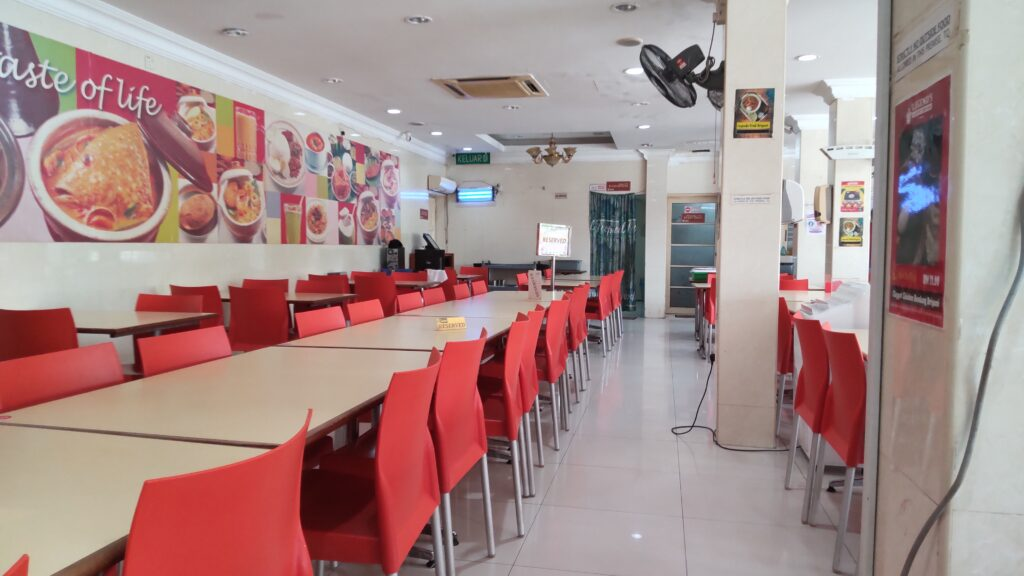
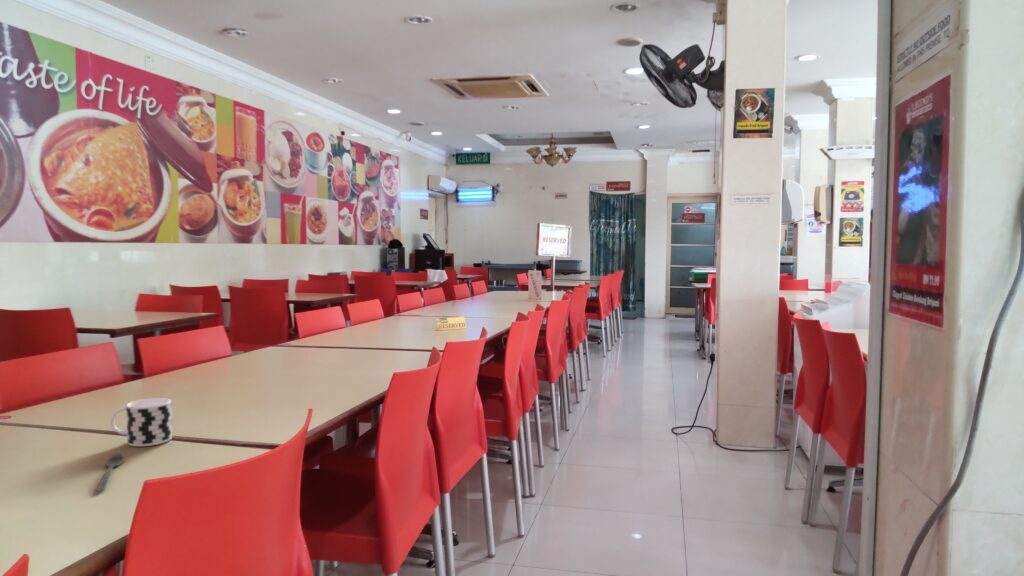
+ cup [110,397,173,447]
+ spoon [95,452,125,493]
